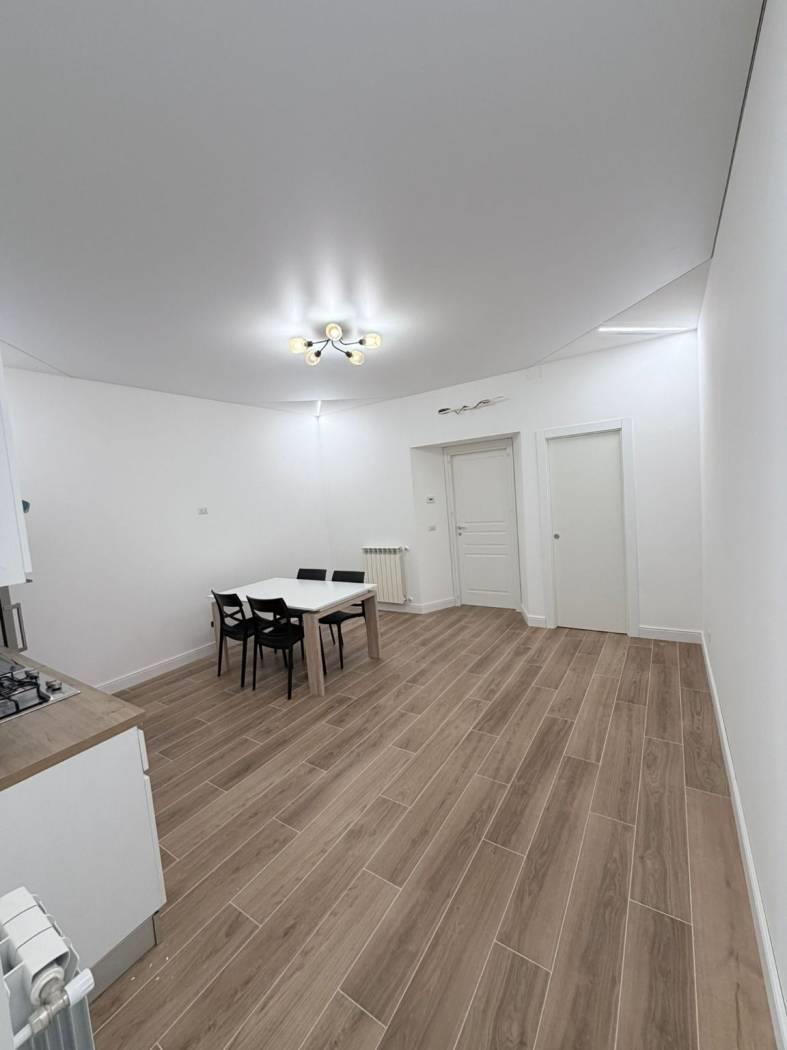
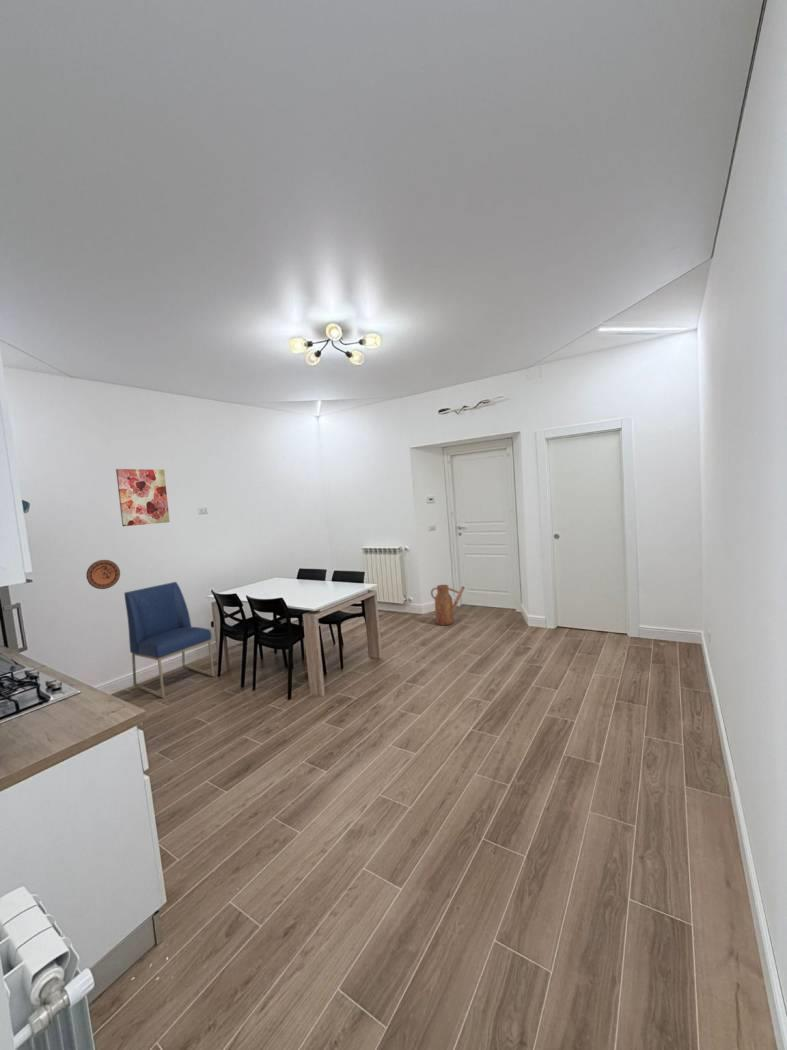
+ wall art [115,468,170,527]
+ decorative plate [85,559,121,590]
+ chair [123,581,215,699]
+ watering can [430,584,466,627]
